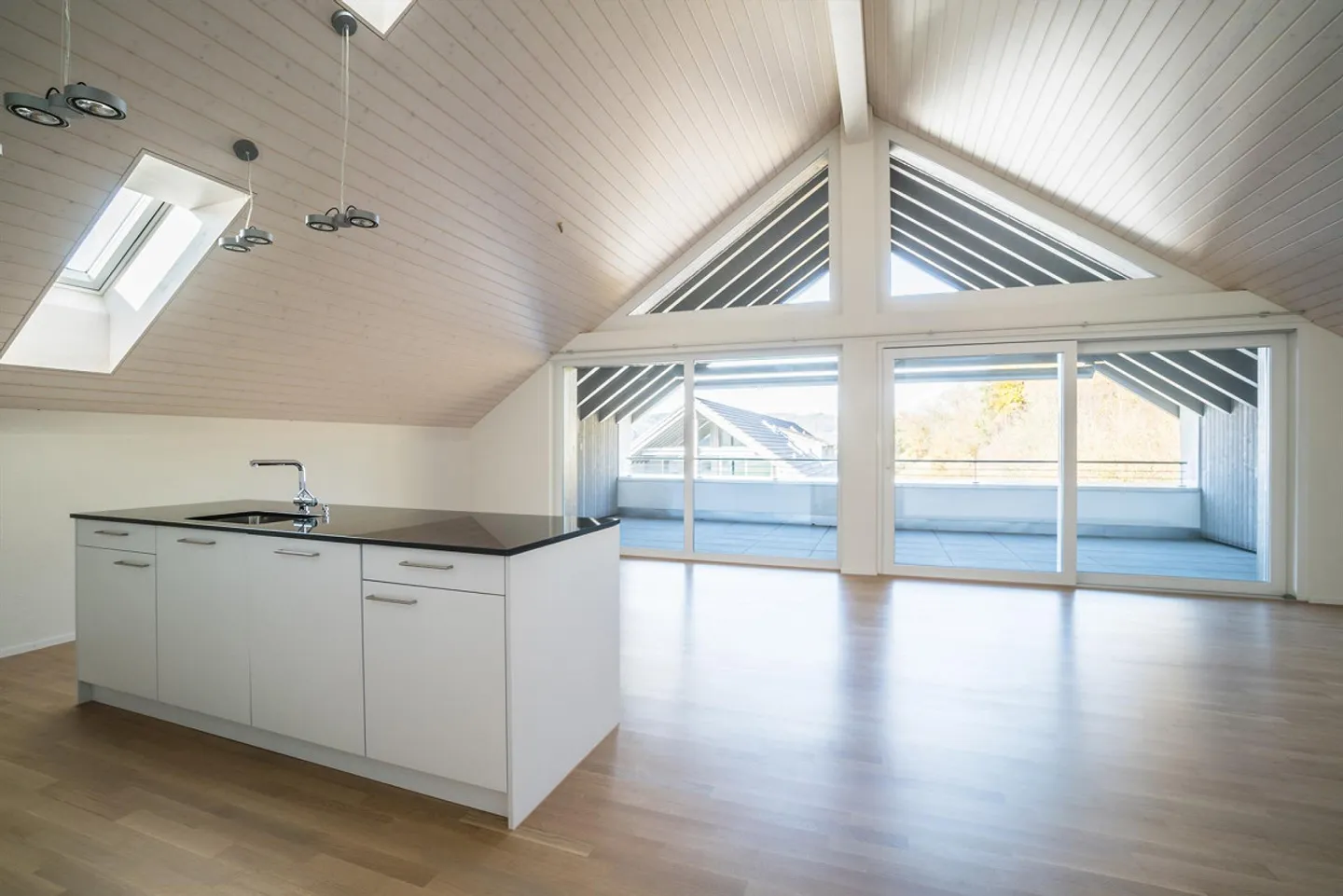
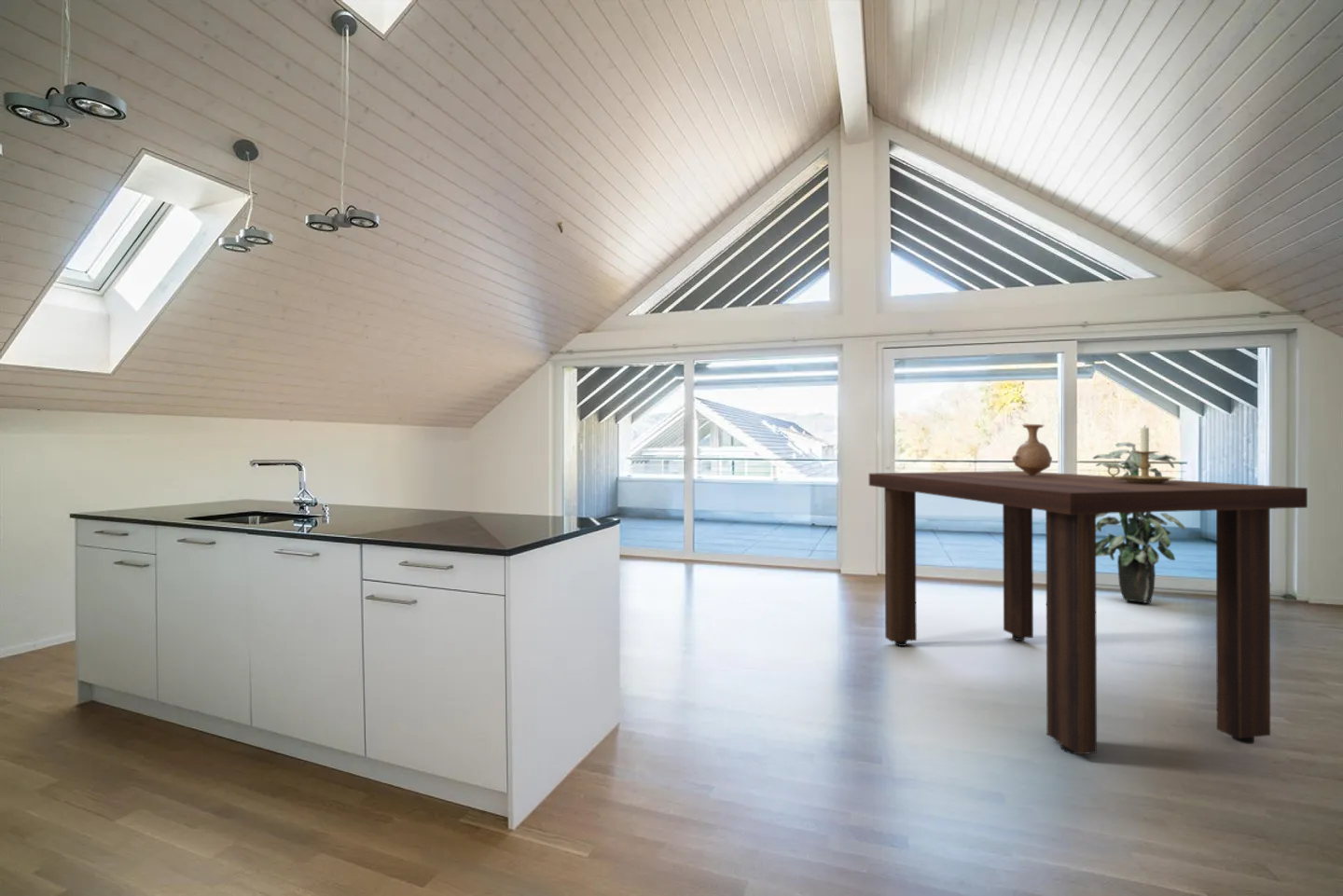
+ dining table [868,470,1308,755]
+ indoor plant [1092,442,1185,604]
+ vase [1011,422,1053,476]
+ candle holder [1106,424,1176,484]
